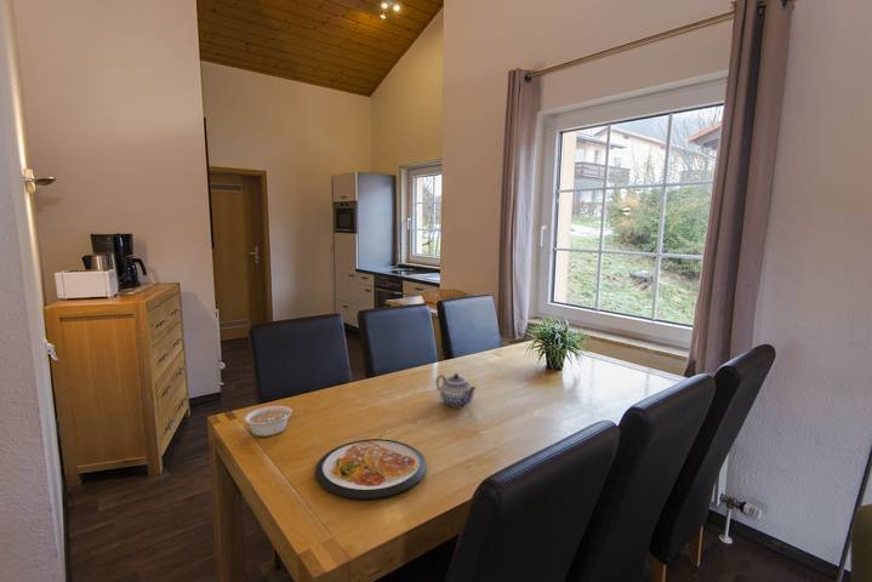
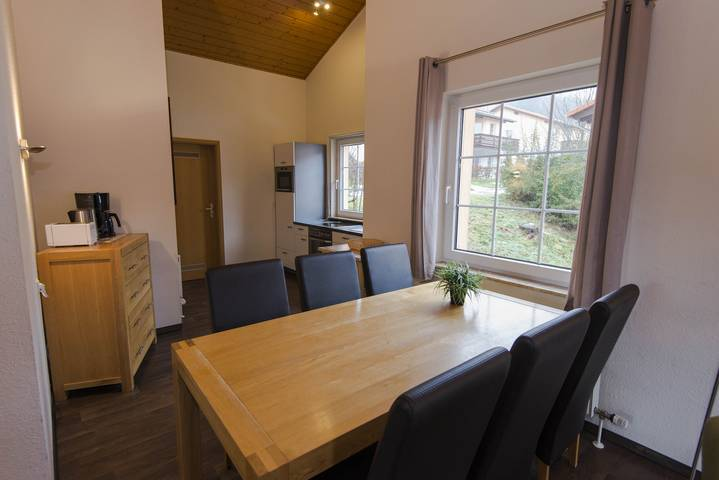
- legume [243,405,302,438]
- teapot [435,372,478,409]
- dish [314,438,427,501]
